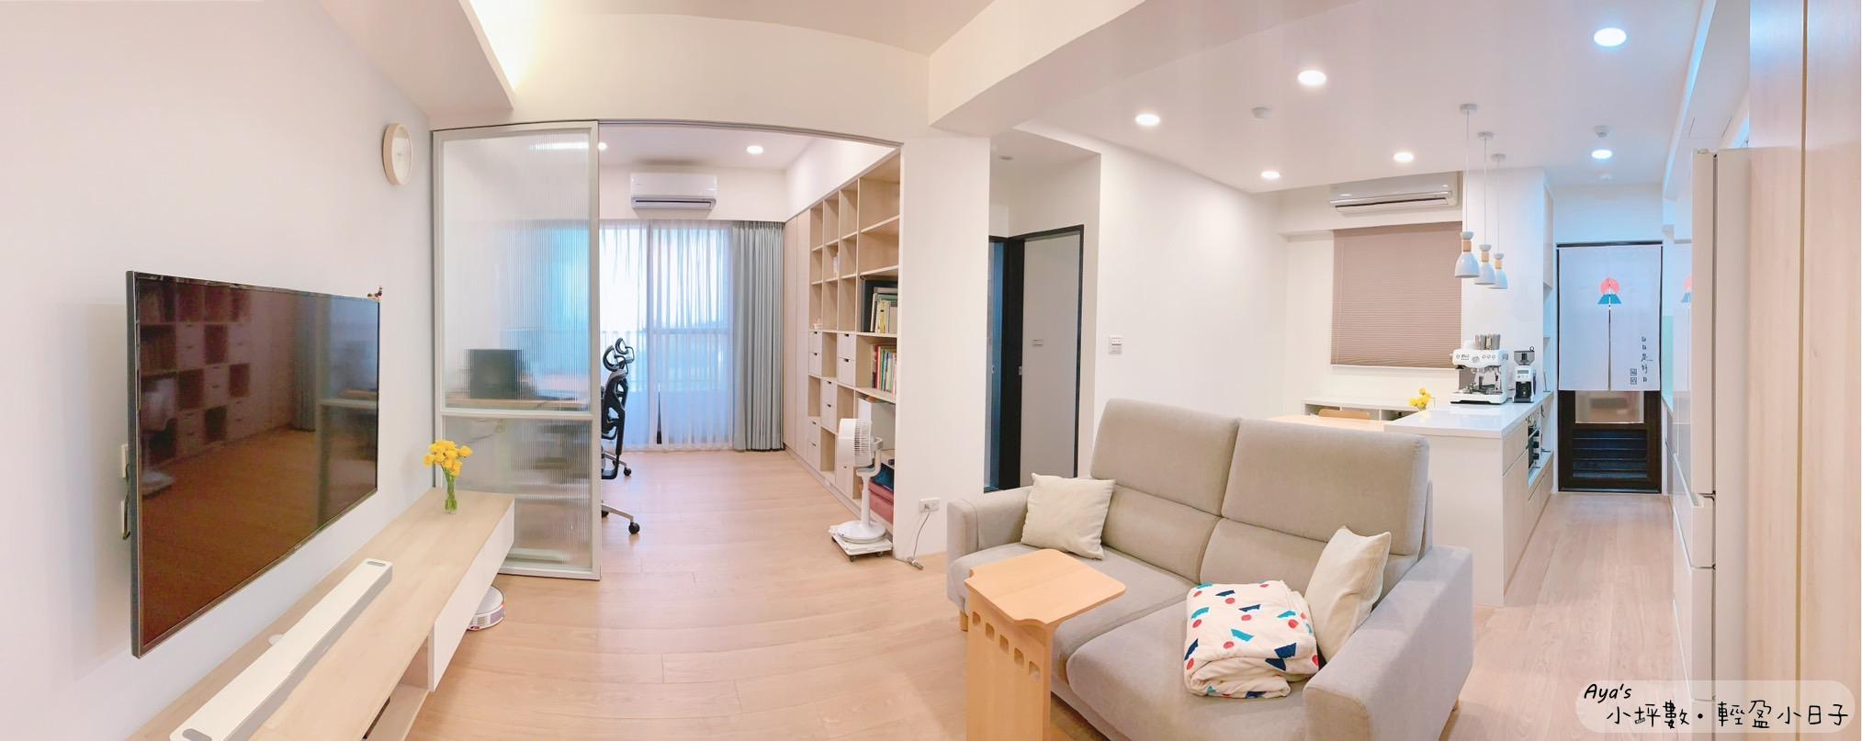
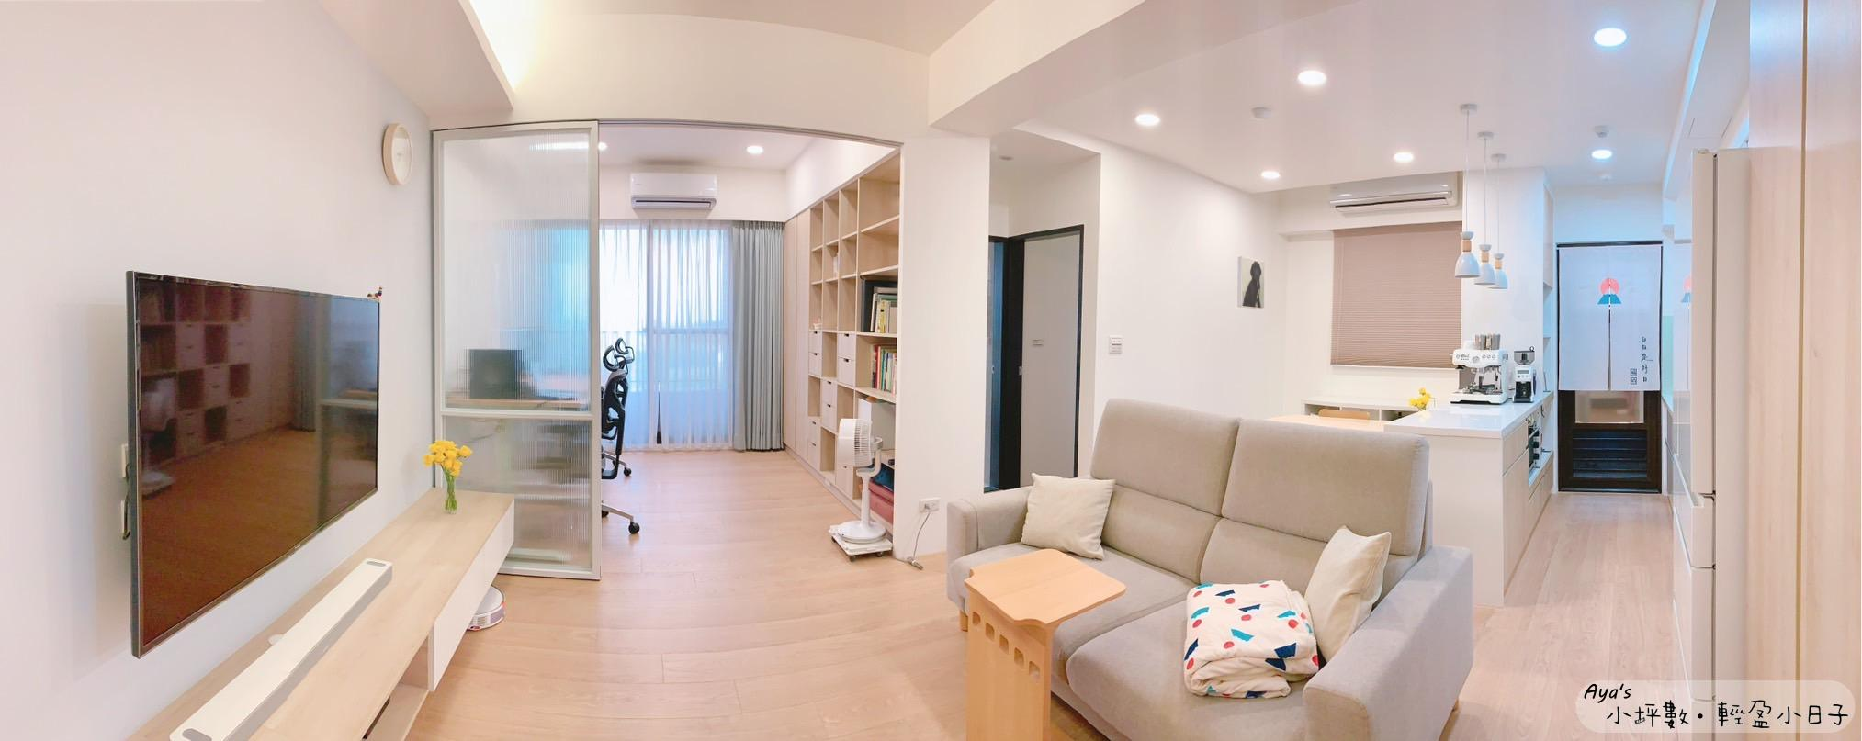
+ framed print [1236,256,1266,310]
